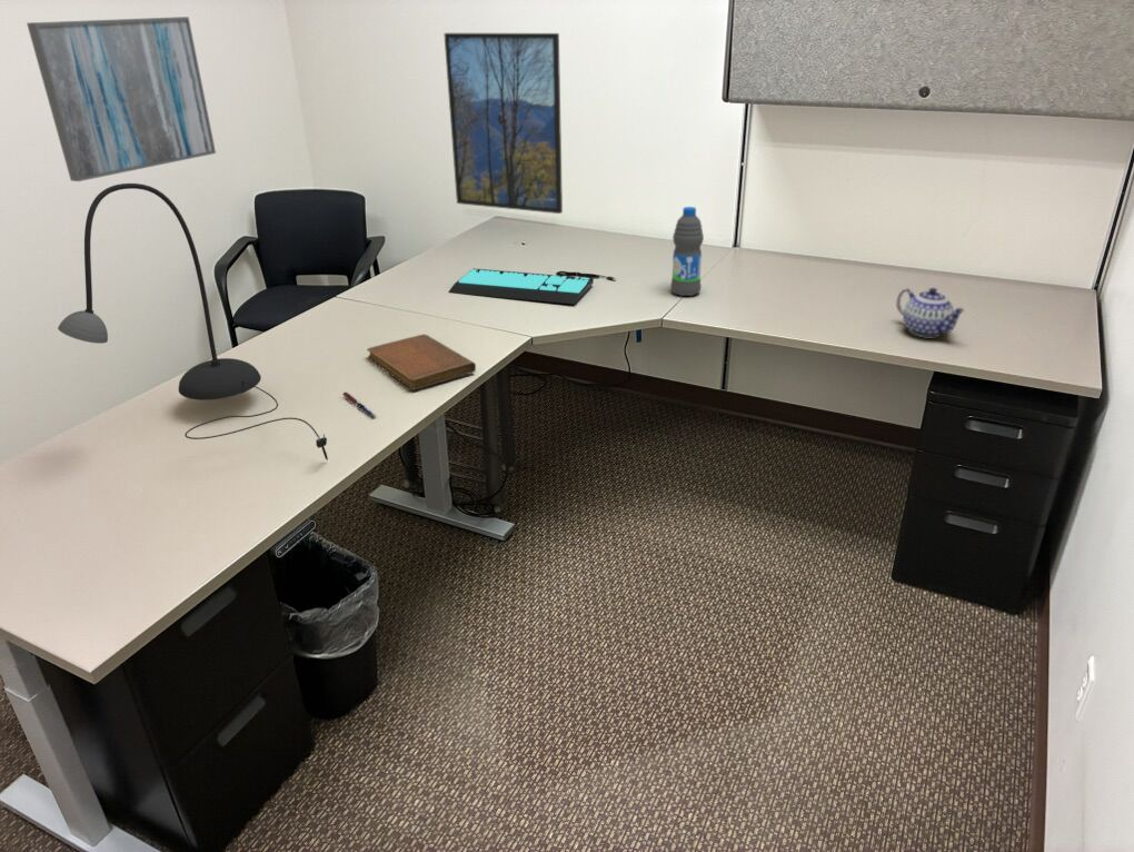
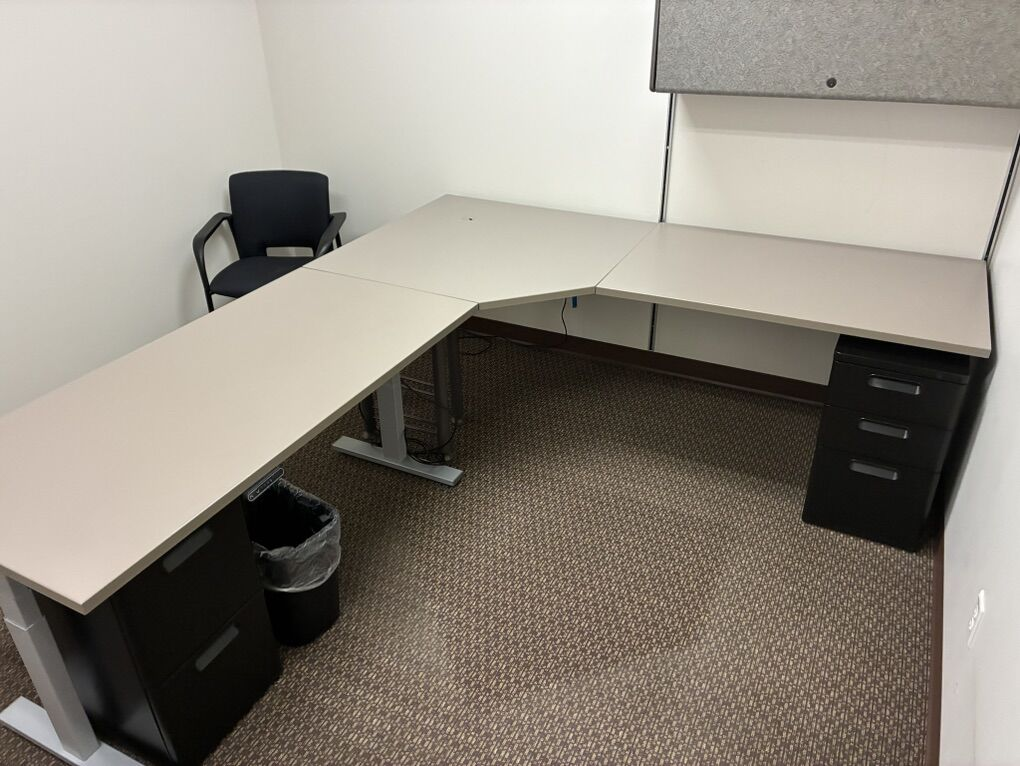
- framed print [442,32,564,215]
- desk lamp [57,182,329,462]
- notebook [366,333,477,392]
- wall art [26,16,217,182]
- computer keyboard [447,267,617,305]
- water bottle [669,206,705,297]
- pen [341,392,377,419]
- teapot [895,287,965,338]
